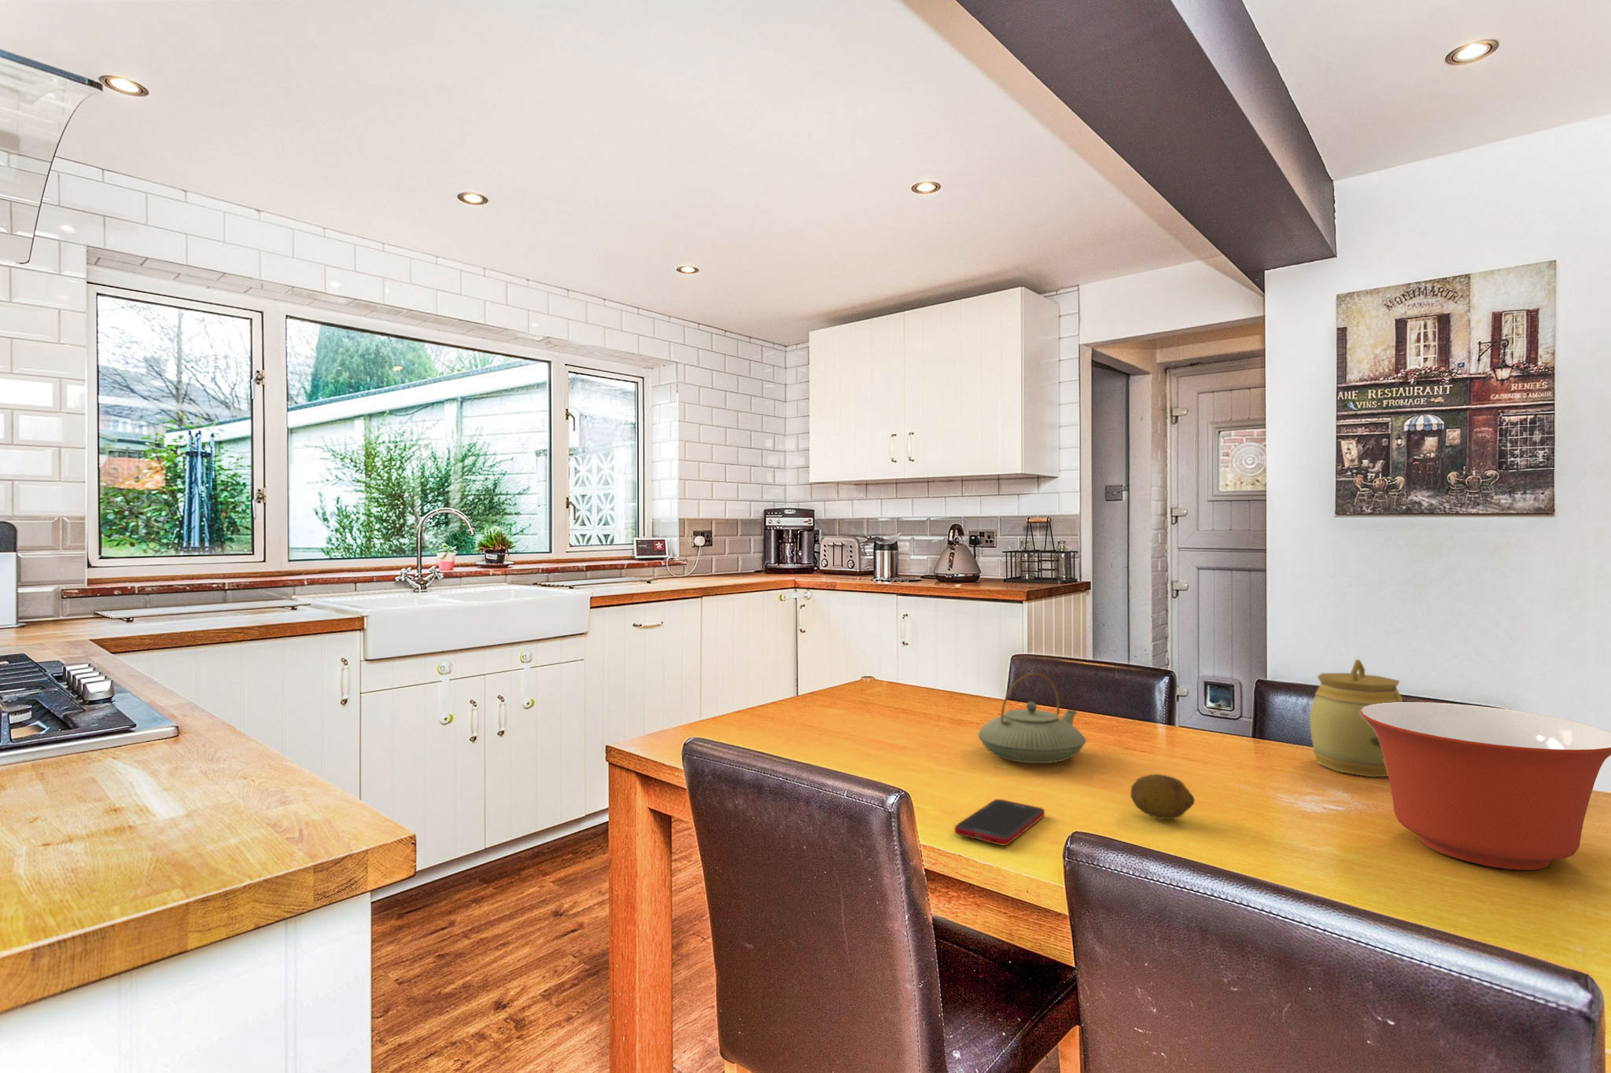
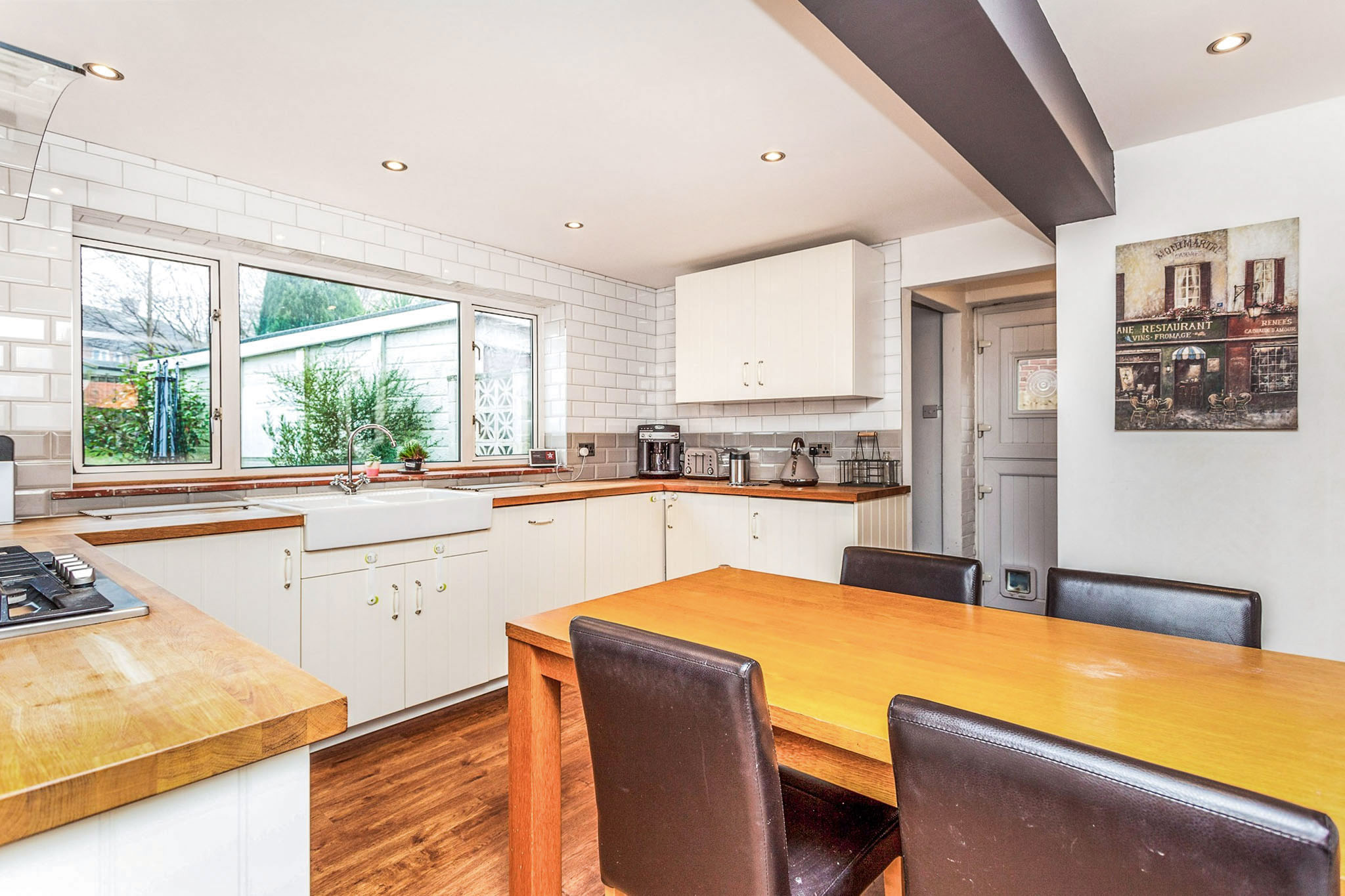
- jar [1309,659,1404,777]
- fruit [1129,774,1195,820]
- cell phone [953,799,1046,847]
- teapot [977,672,1088,764]
- mixing bowl [1361,702,1611,871]
